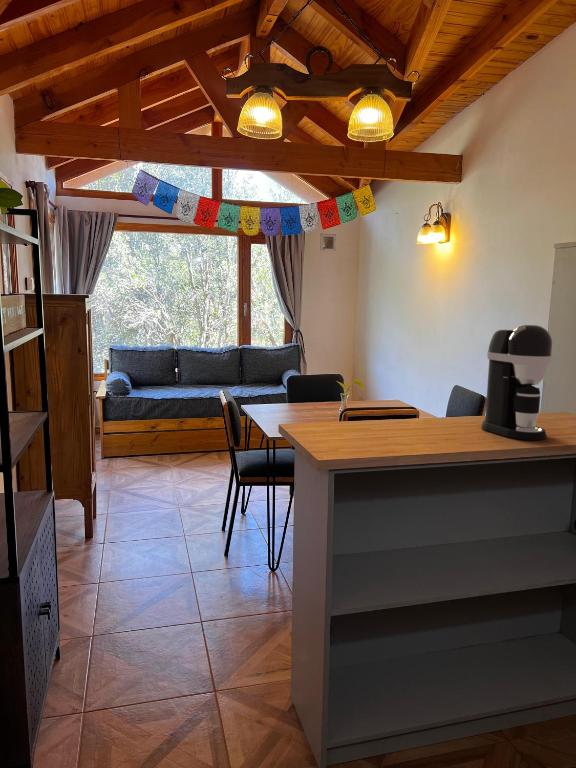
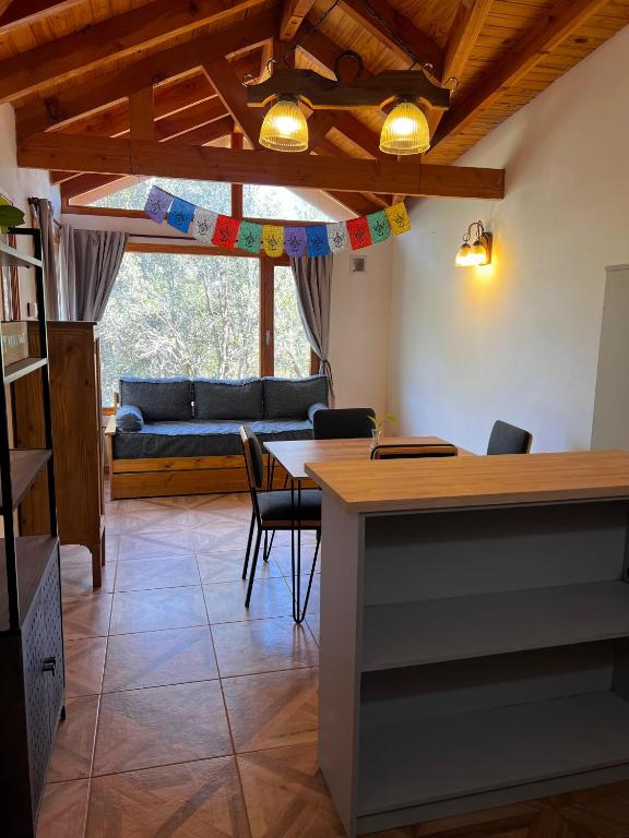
- coffee maker [480,324,553,441]
